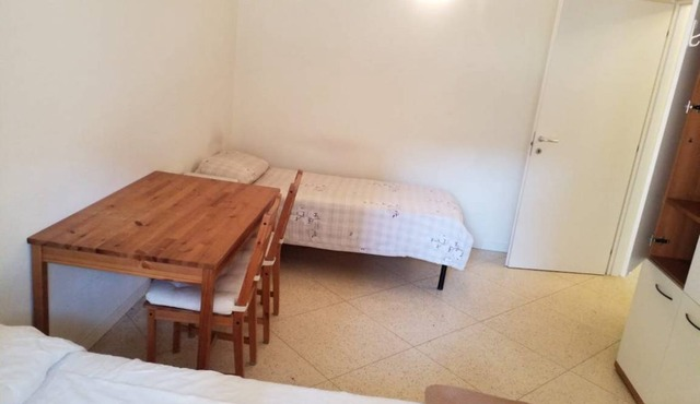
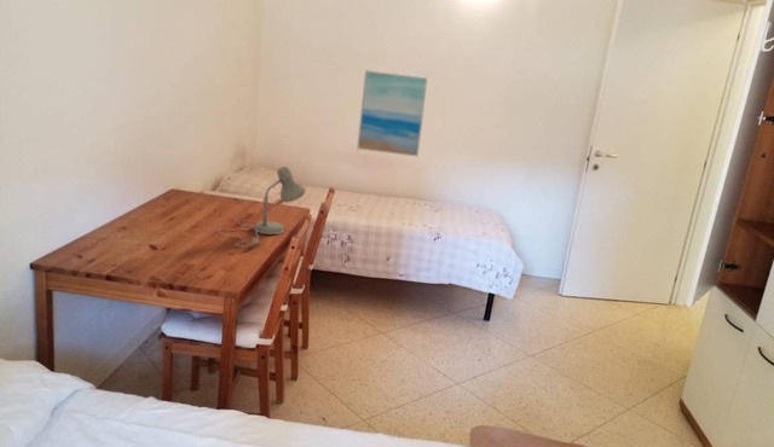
+ wall art [356,69,429,158]
+ desk lamp [216,166,307,248]
